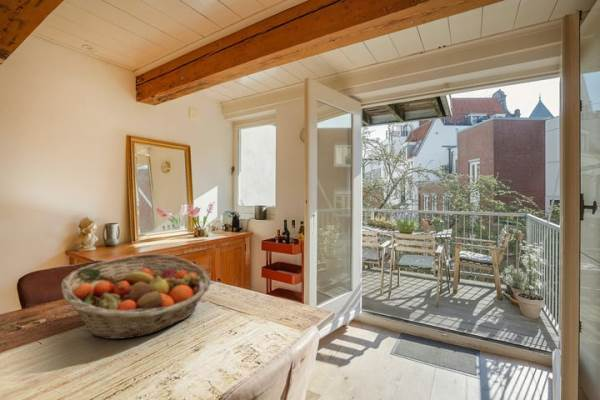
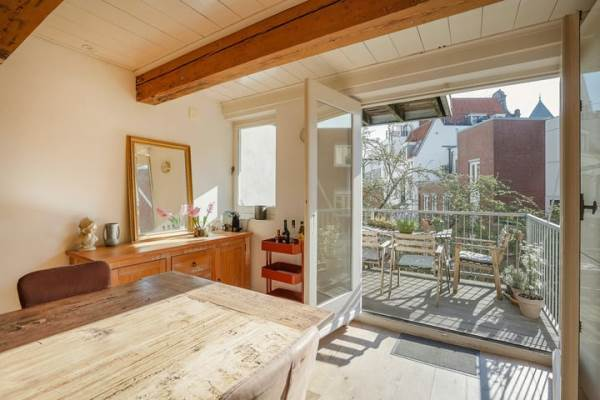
- fruit basket [60,253,212,340]
